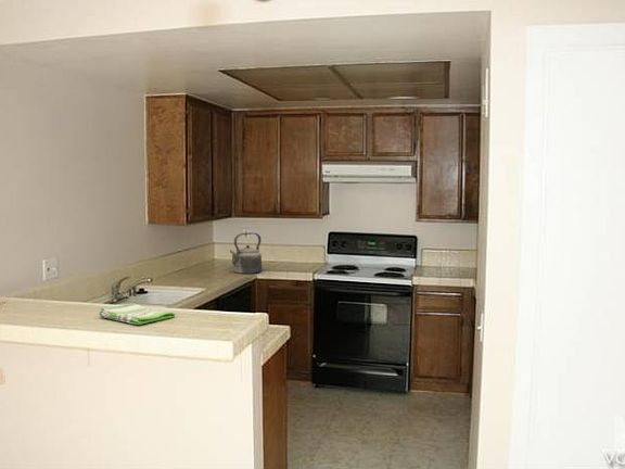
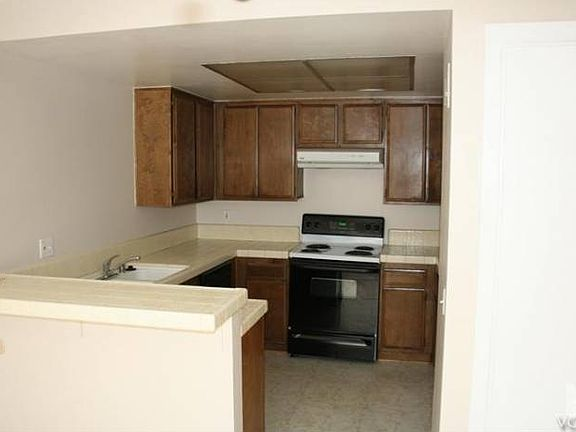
- dish towel [98,302,176,326]
- kettle [229,231,264,275]
